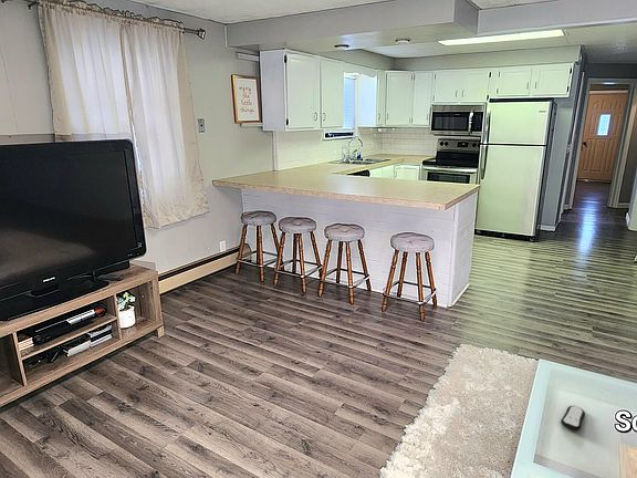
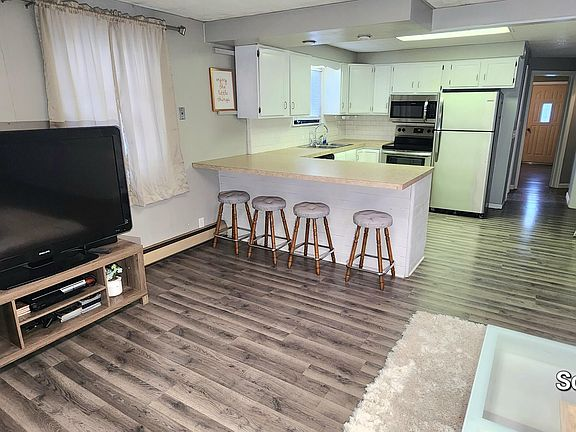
- remote control [560,405,586,432]
